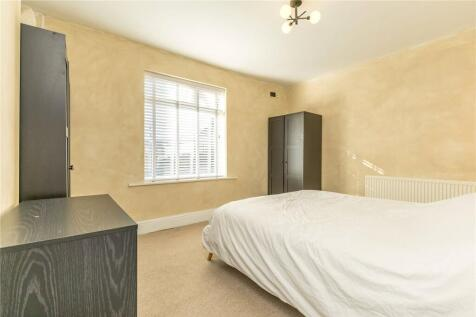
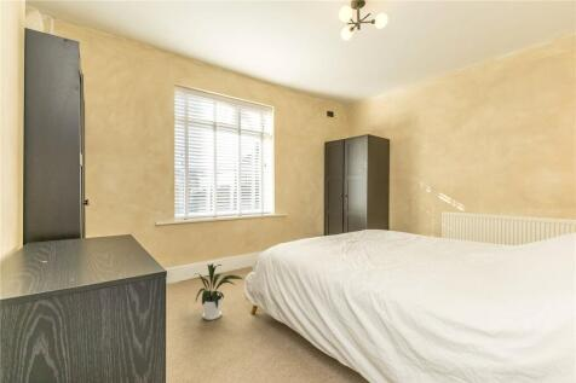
+ house plant [195,262,243,321]
